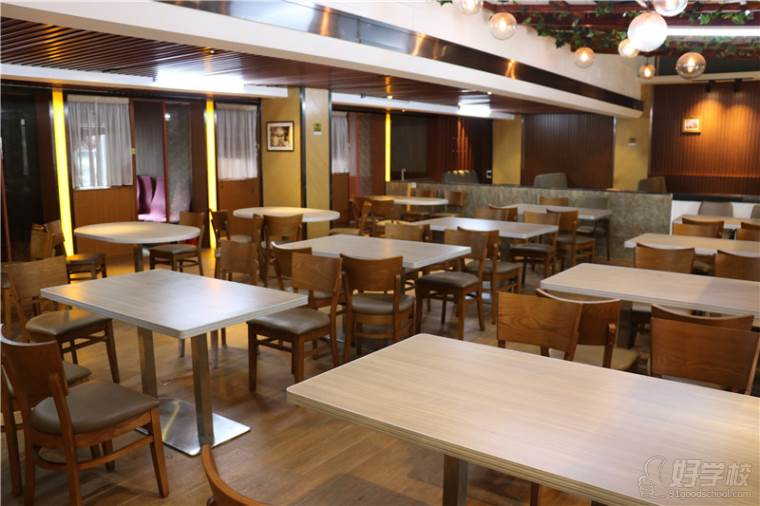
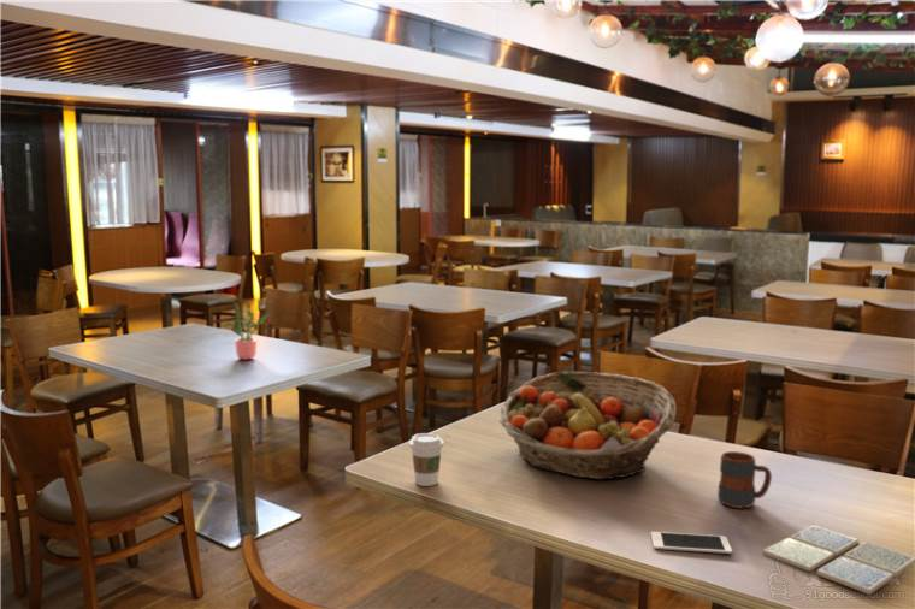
+ fruit basket [498,371,678,480]
+ drink coaster [762,524,915,596]
+ mug [716,450,773,509]
+ cell phone [650,531,733,555]
+ potted plant [222,301,273,361]
+ coffee cup [408,432,445,487]
